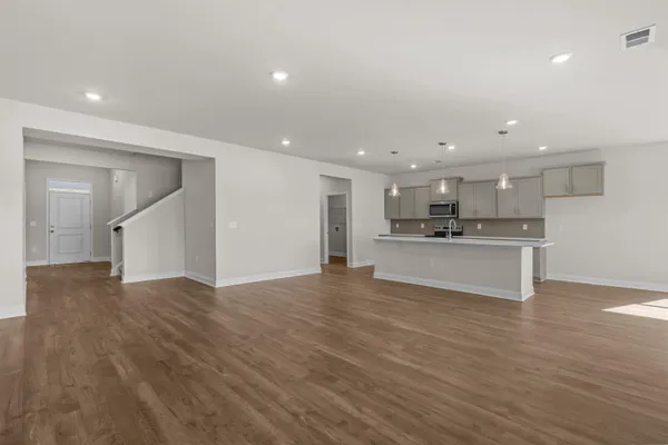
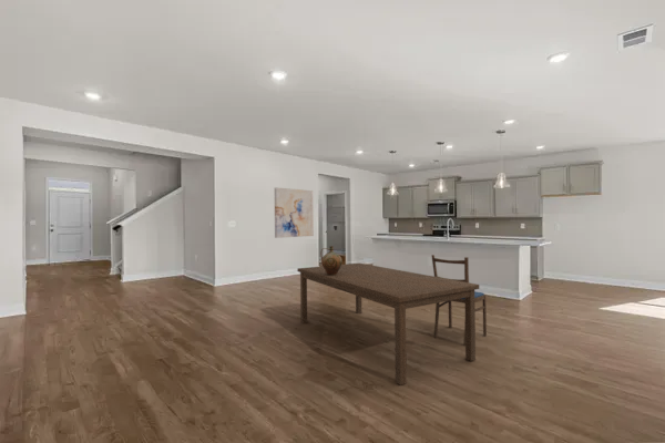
+ dining table [296,262,480,387]
+ wall art [274,186,315,239]
+ dining chair [430,254,488,347]
+ ceramic jug [319,245,344,276]
